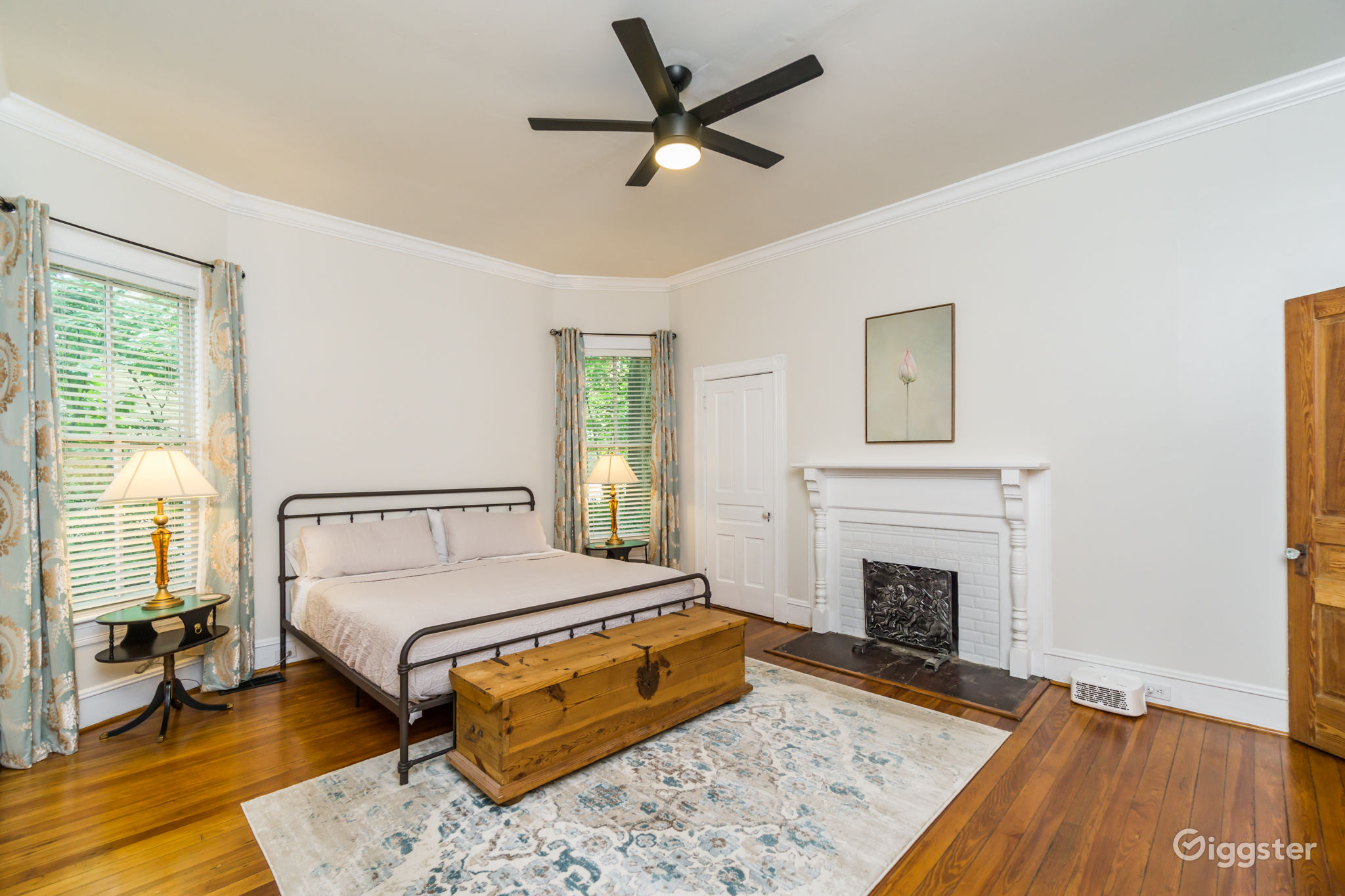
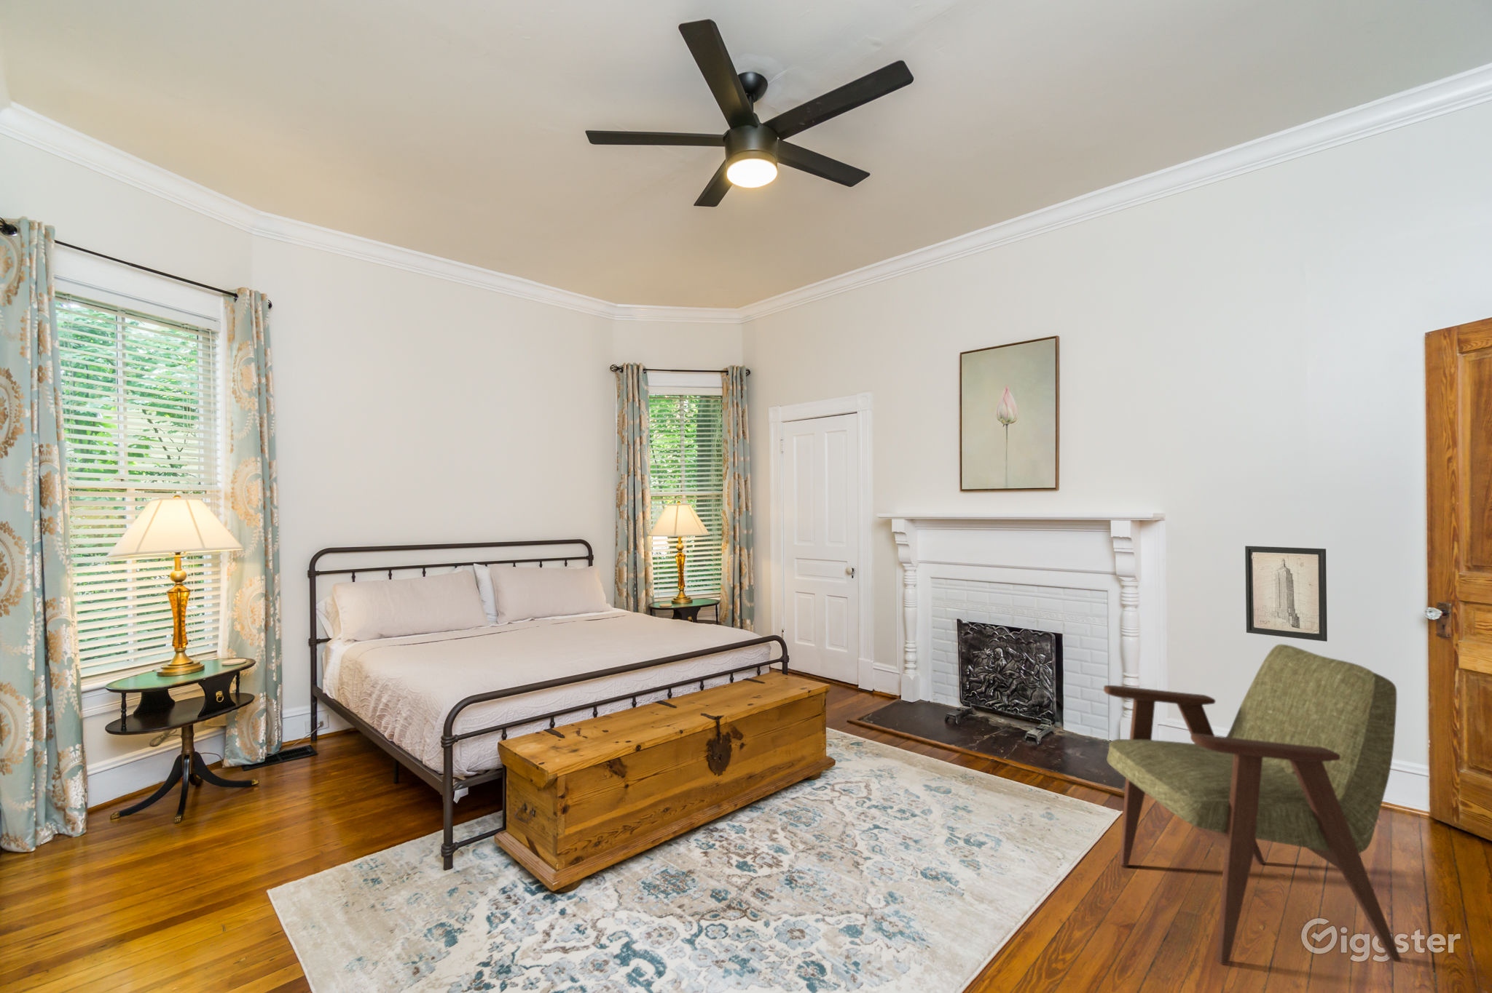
+ wall art [1245,545,1328,643]
+ armchair [1103,644,1402,965]
